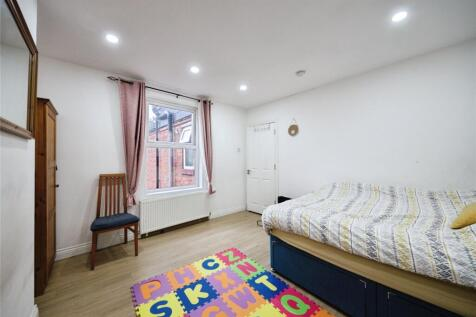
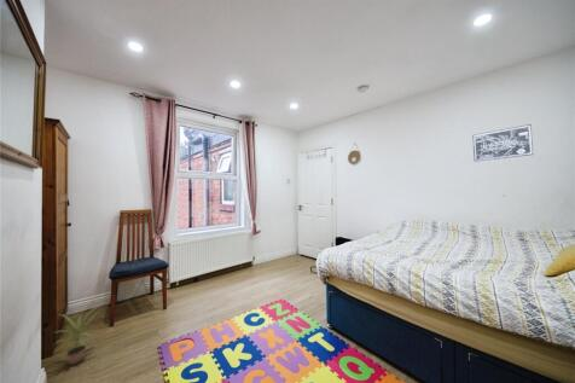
+ wall art [471,123,534,163]
+ potted plant [54,304,101,366]
